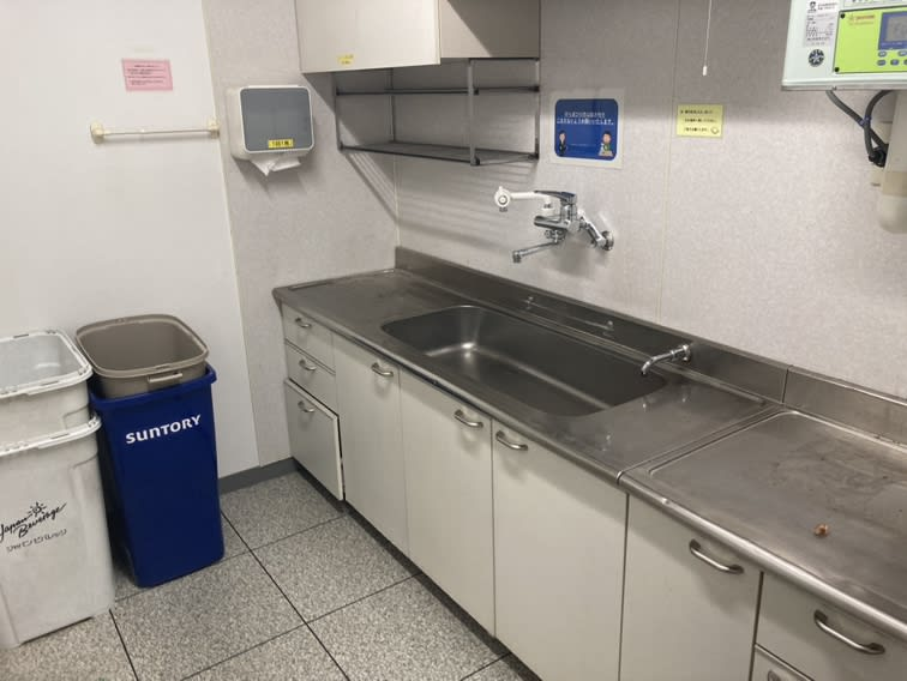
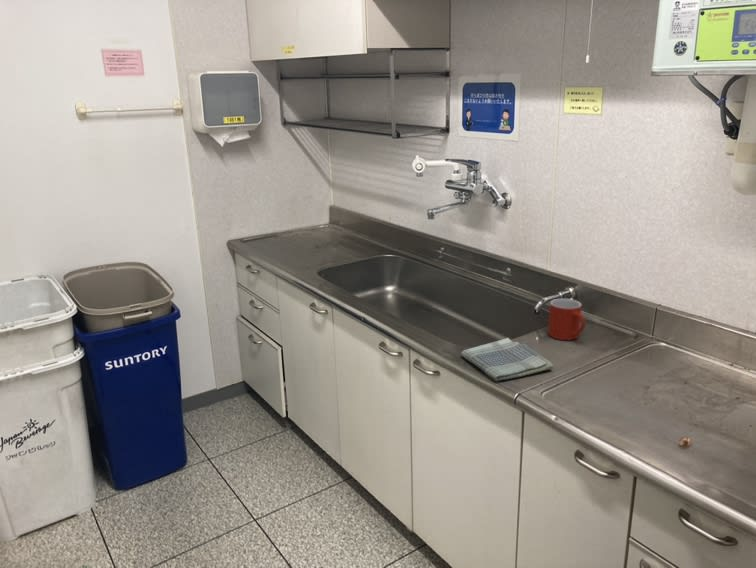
+ dish towel [460,337,554,382]
+ mug [547,298,586,341]
